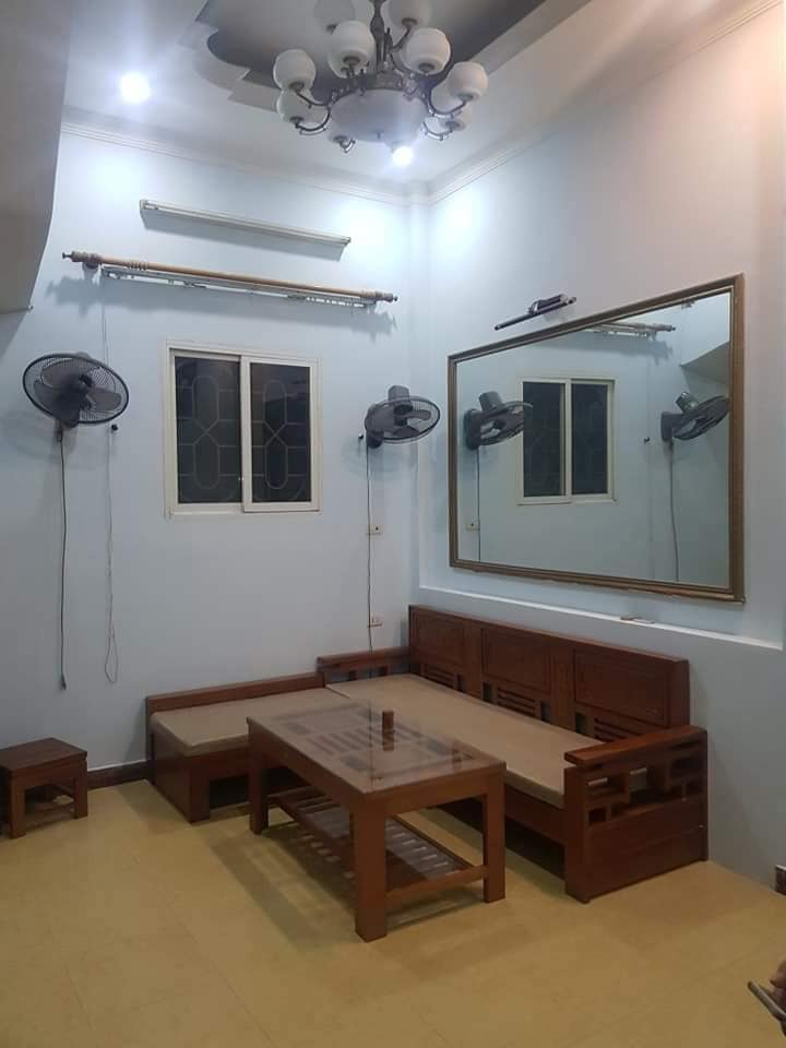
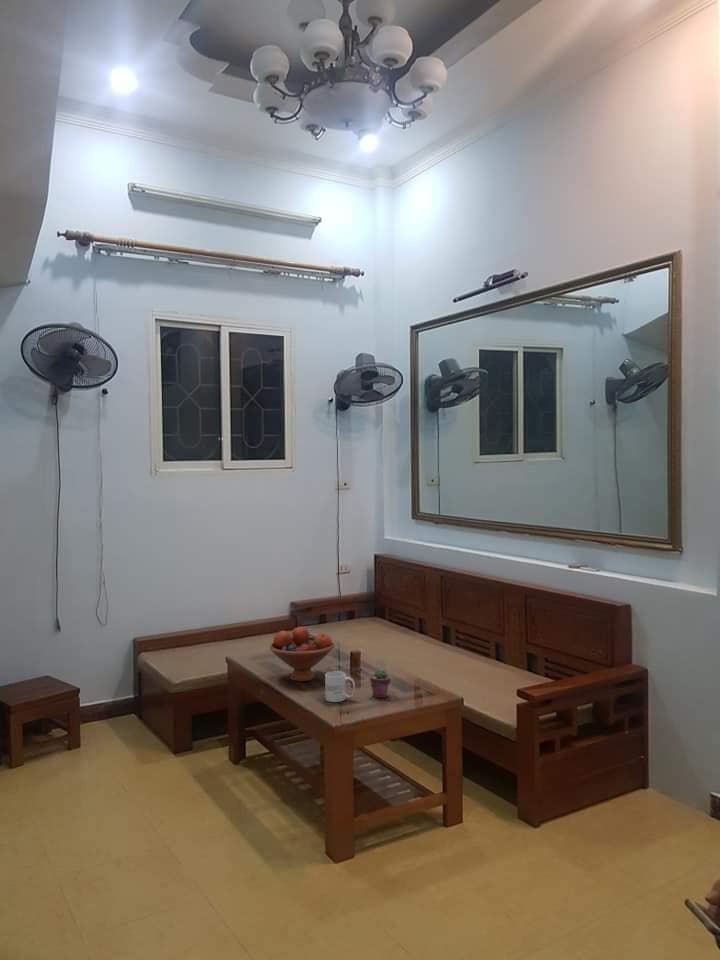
+ potted succulent [369,667,392,699]
+ mug [324,670,356,703]
+ fruit bowl [269,626,335,683]
